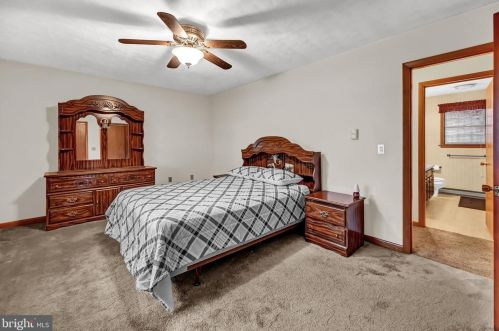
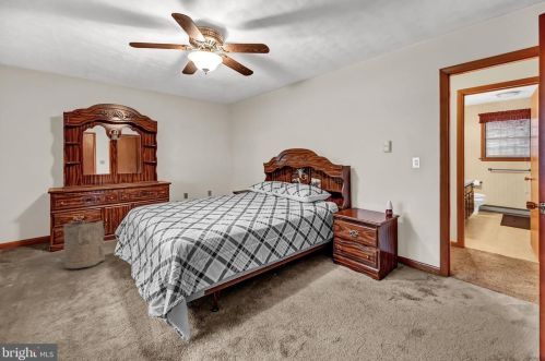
+ laundry hamper [62,219,106,269]
